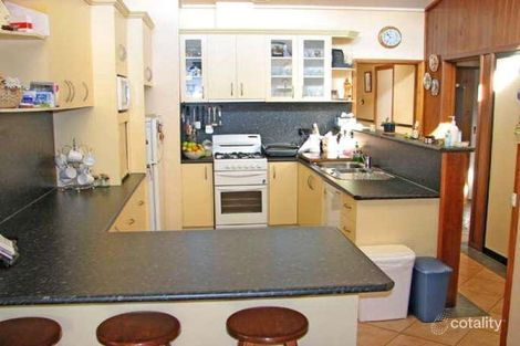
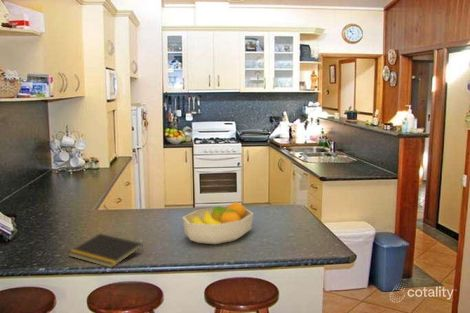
+ notepad [67,233,143,269]
+ fruit bowl [181,200,255,245]
